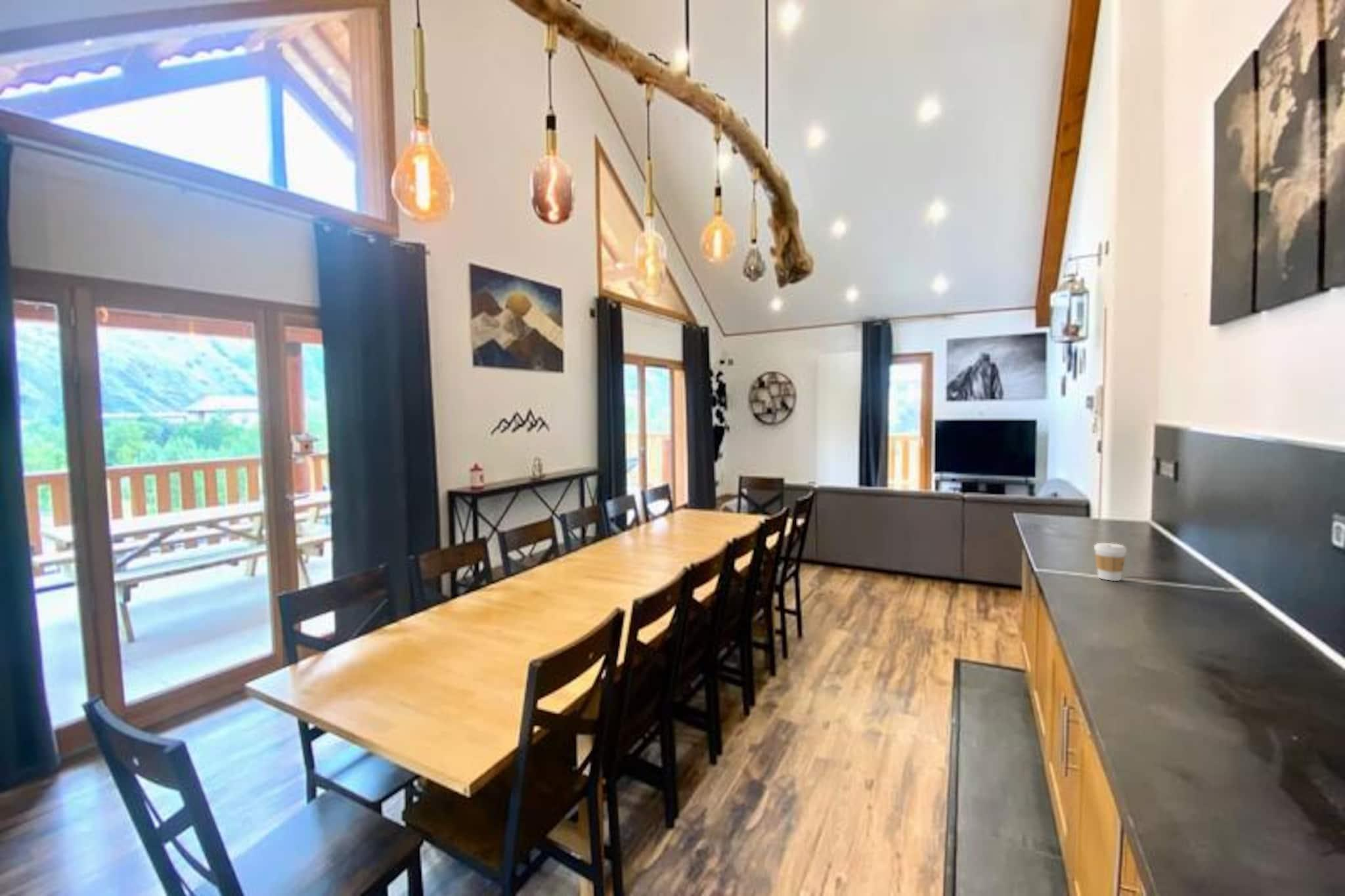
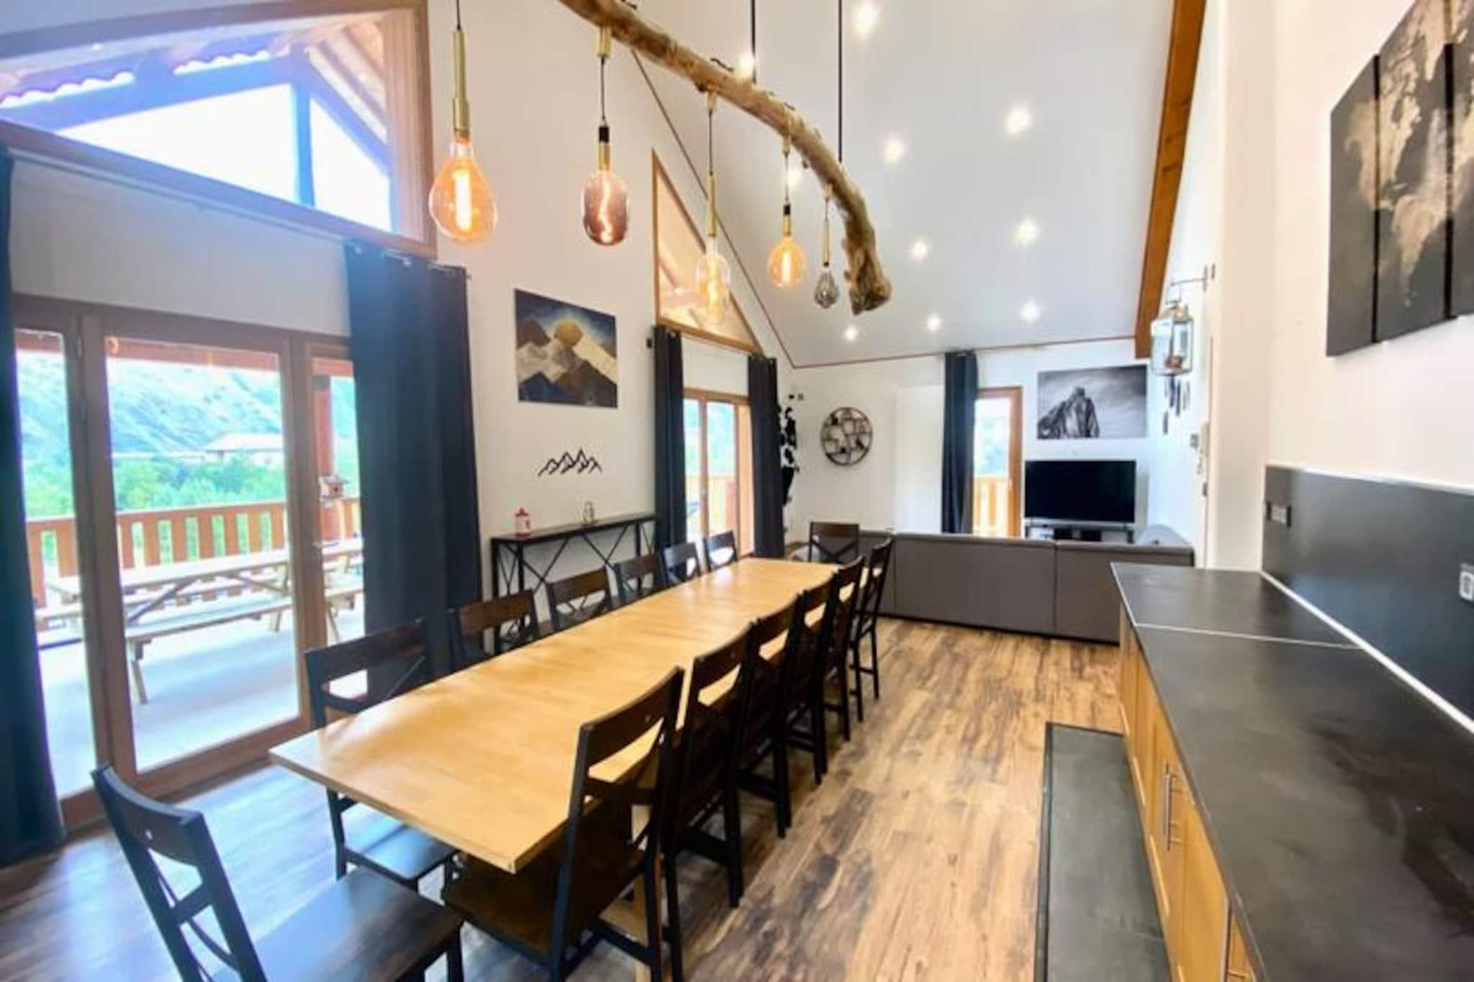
- coffee cup [1093,542,1128,582]
